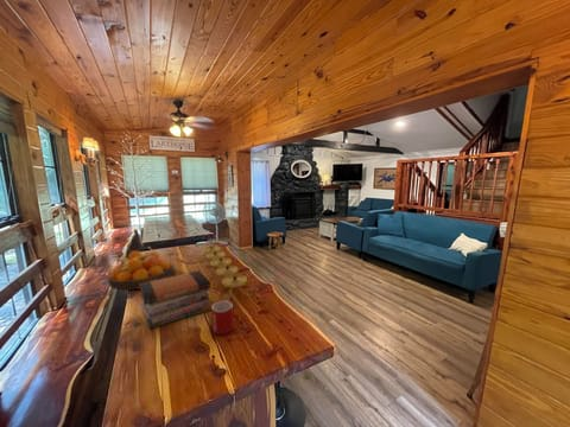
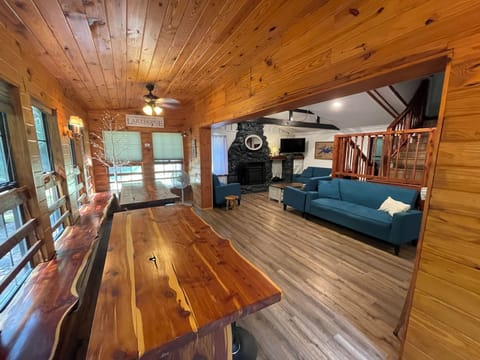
- book stack [139,269,213,330]
- fruit bowl [107,250,175,292]
- candle holder [200,244,254,301]
- mug [210,299,235,336]
